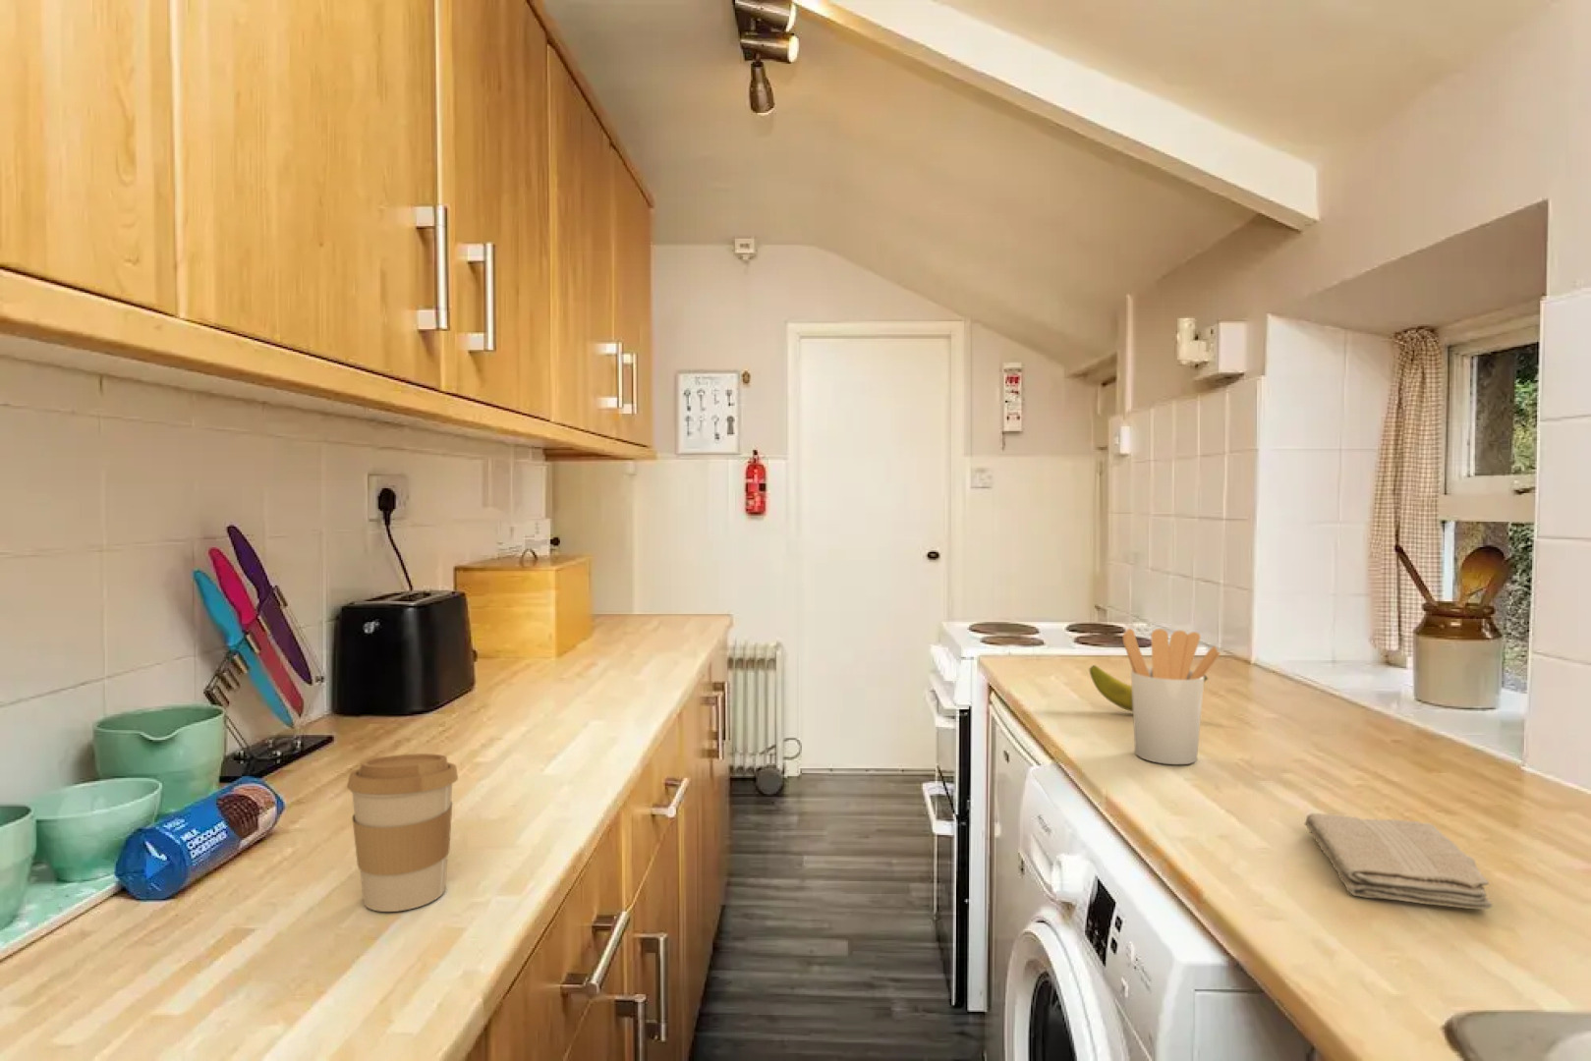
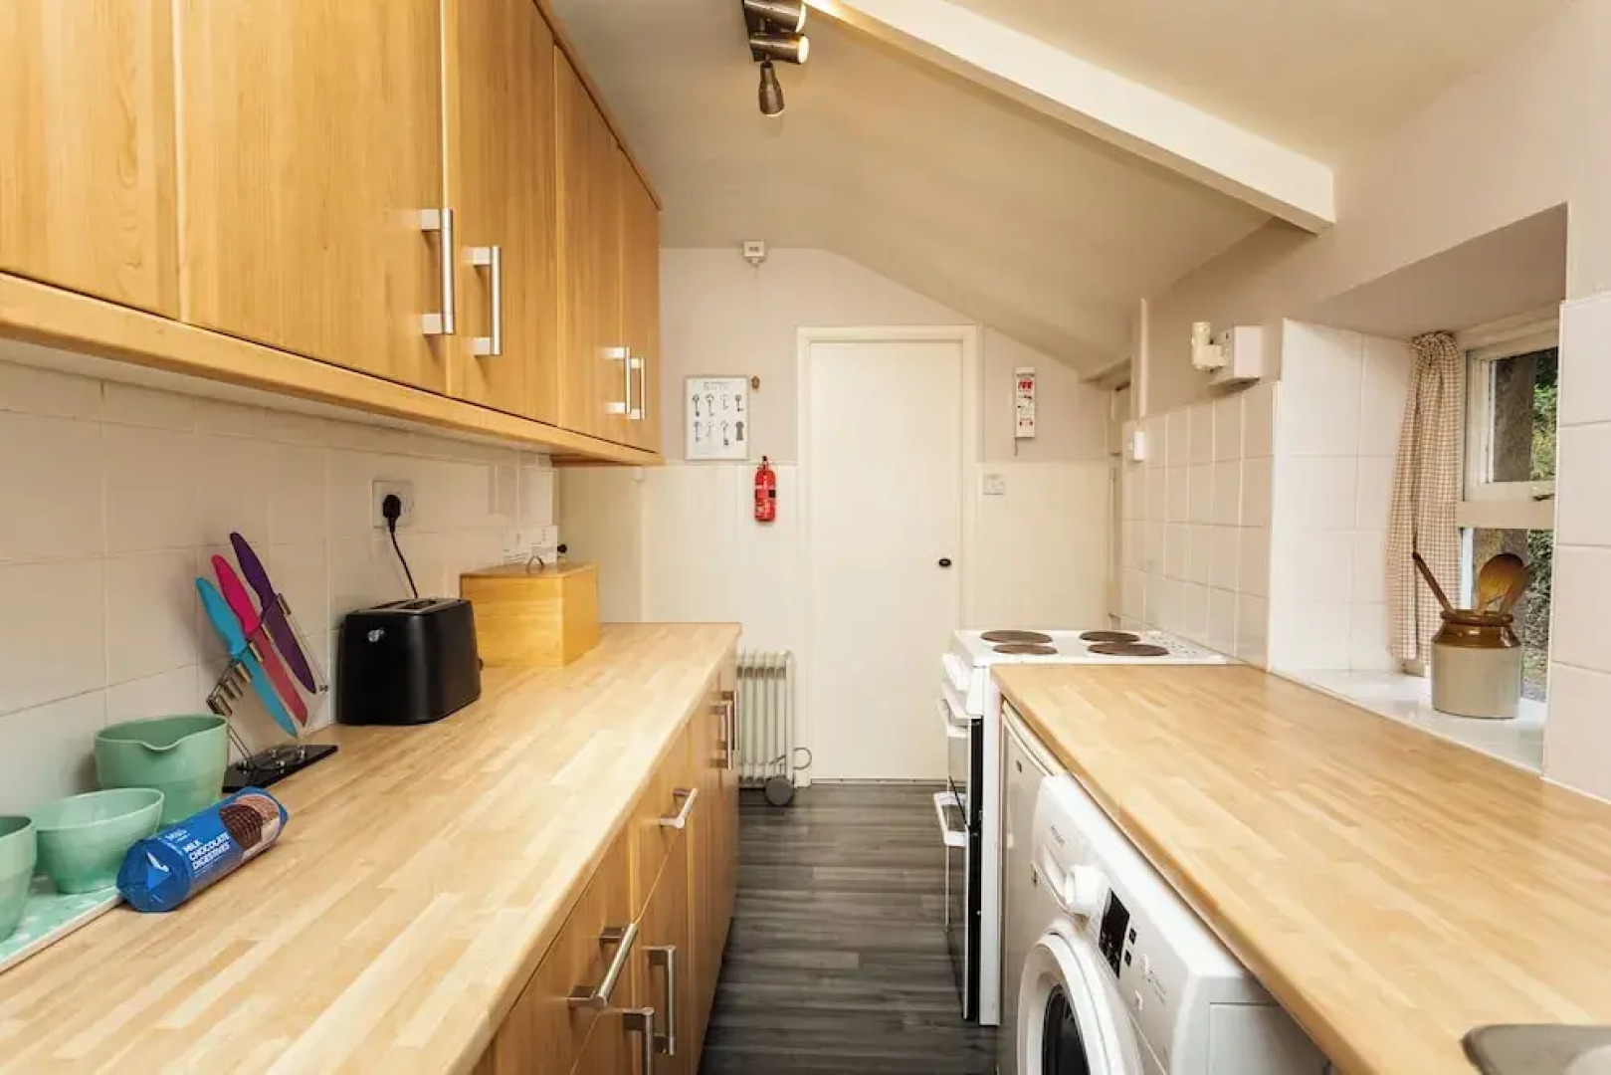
- banana [1088,664,1208,713]
- coffee cup [346,752,458,913]
- utensil holder [1122,628,1221,765]
- washcloth [1304,812,1494,909]
